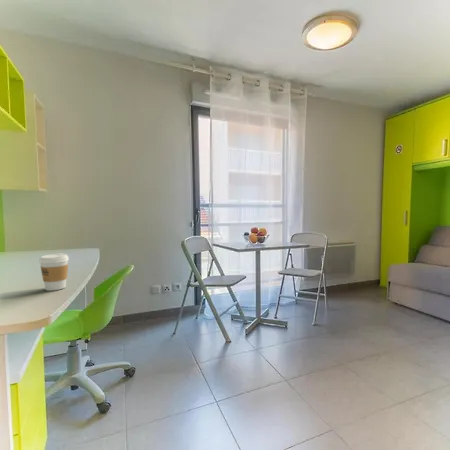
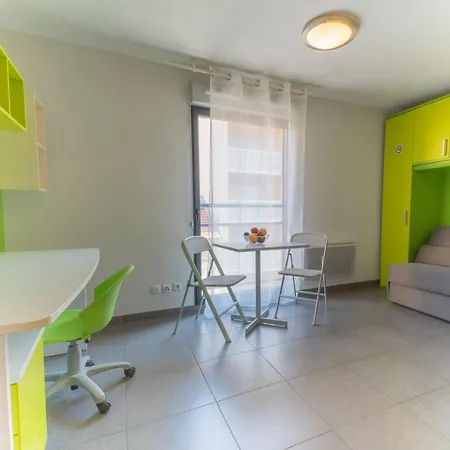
- coffee cup [38,252,70,292]
